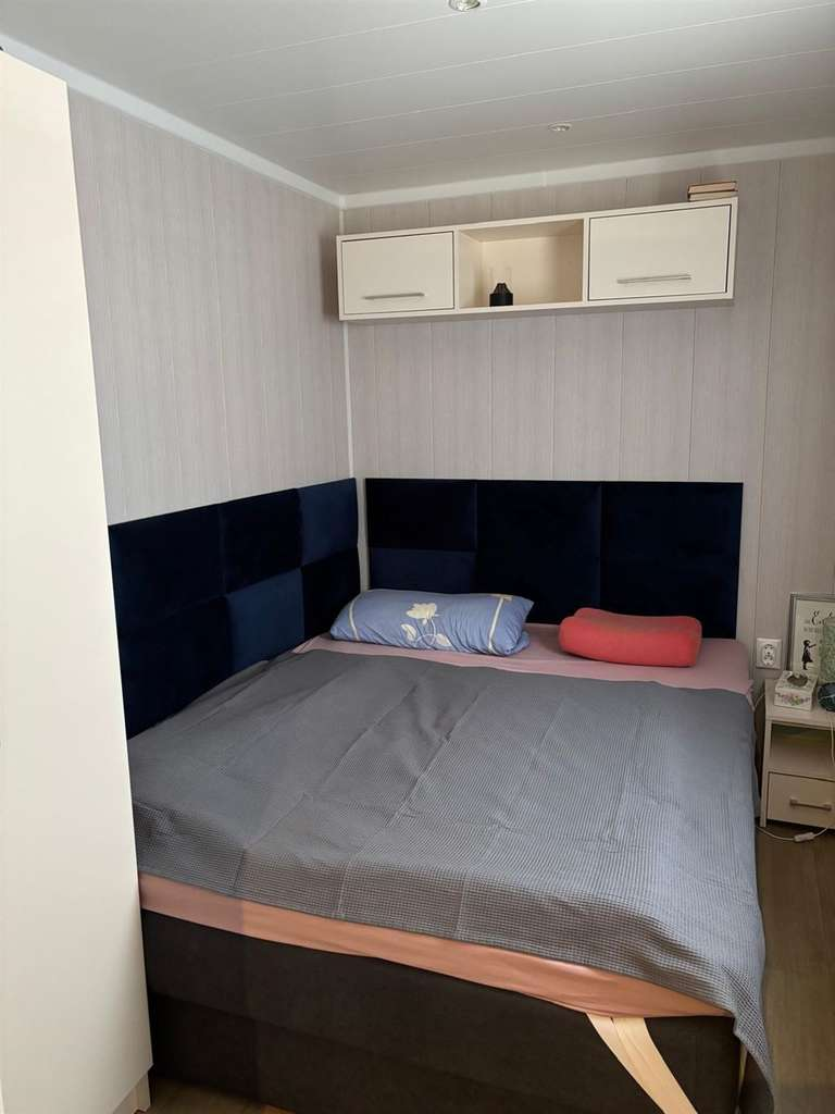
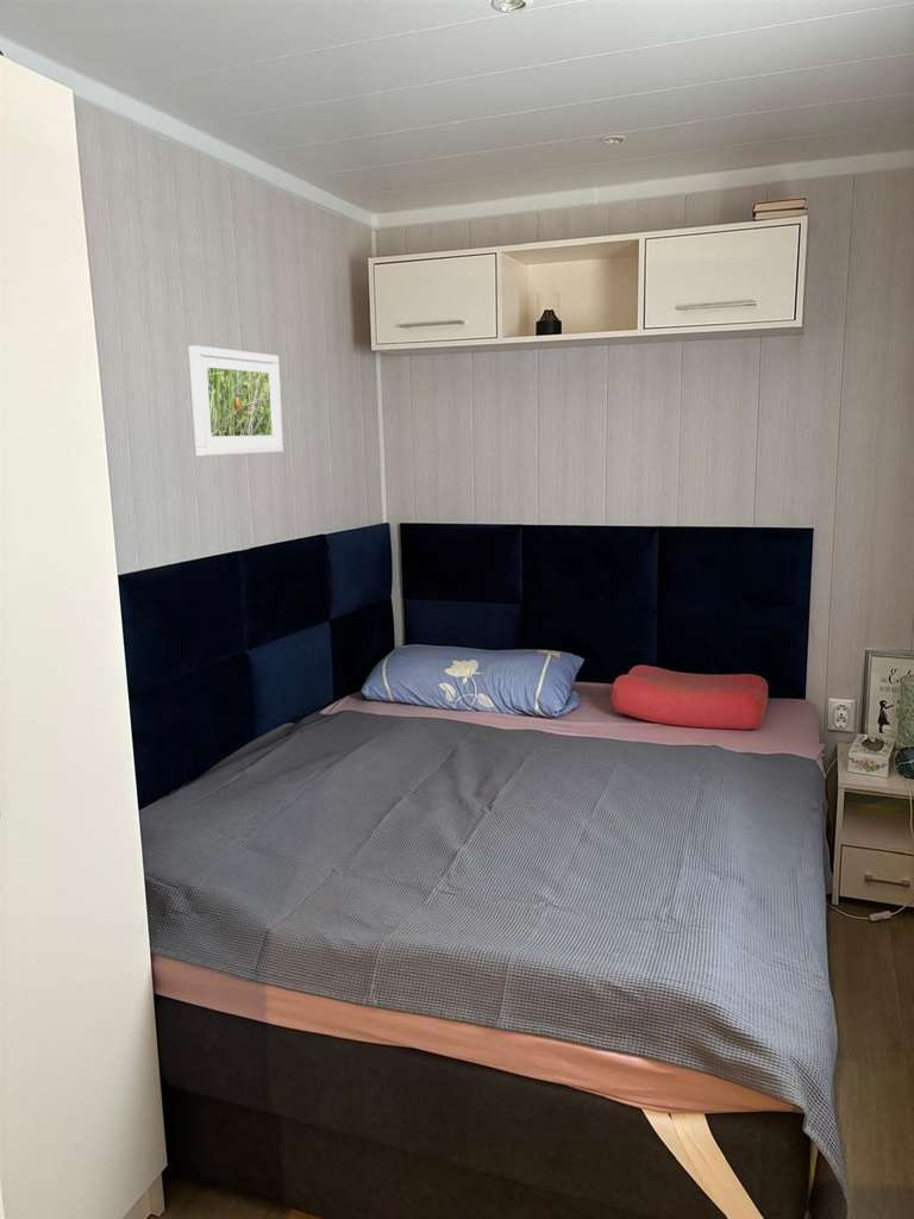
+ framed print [188,344,284,457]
